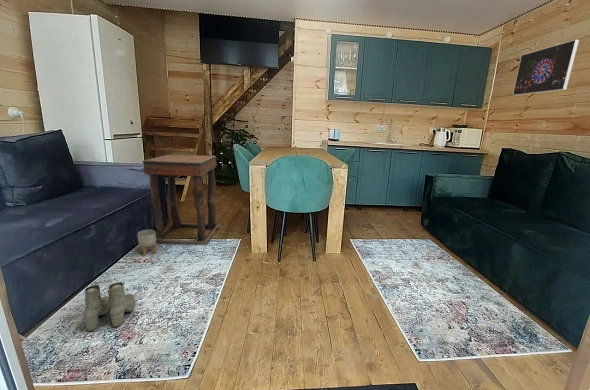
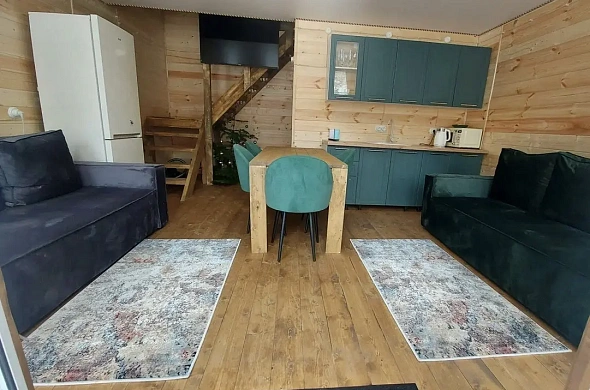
- side table [142,154,220,246]
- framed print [512,39,580,96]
- planter [137,229,157,257]
- boots [83,281,136,332]
